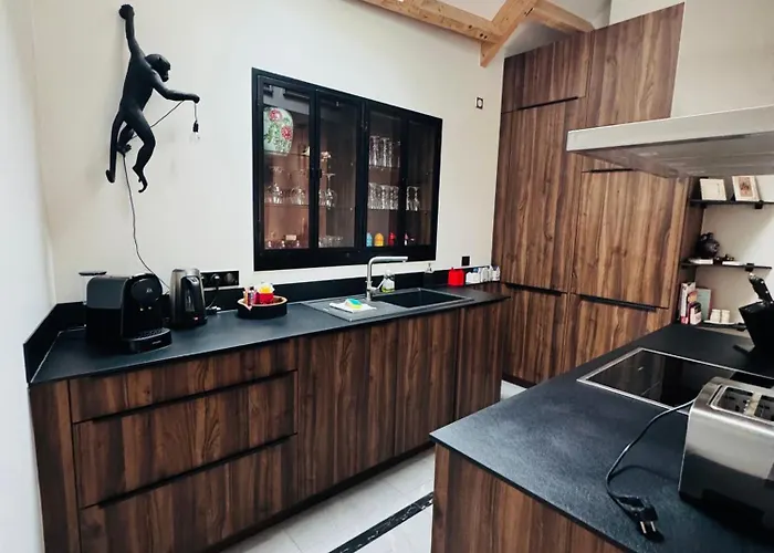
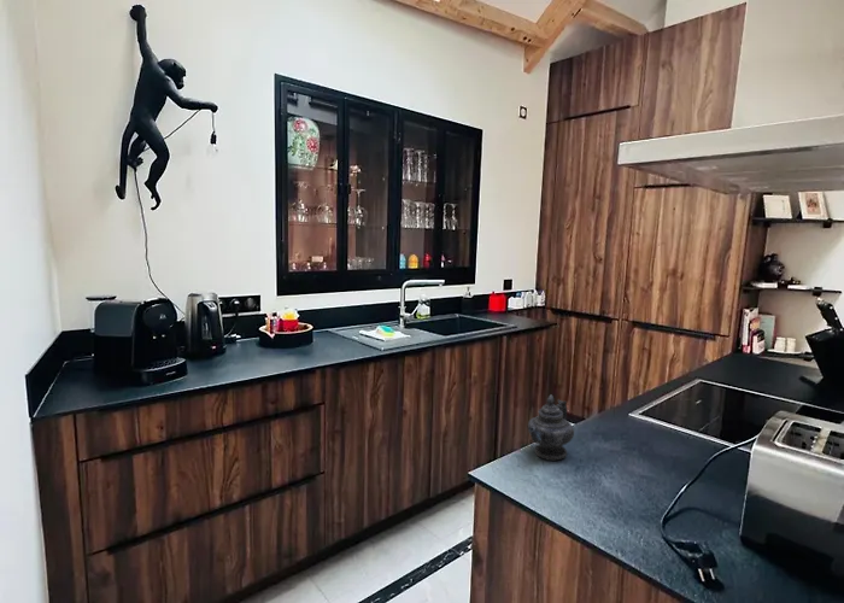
+ teapot [527,393,575,461]
